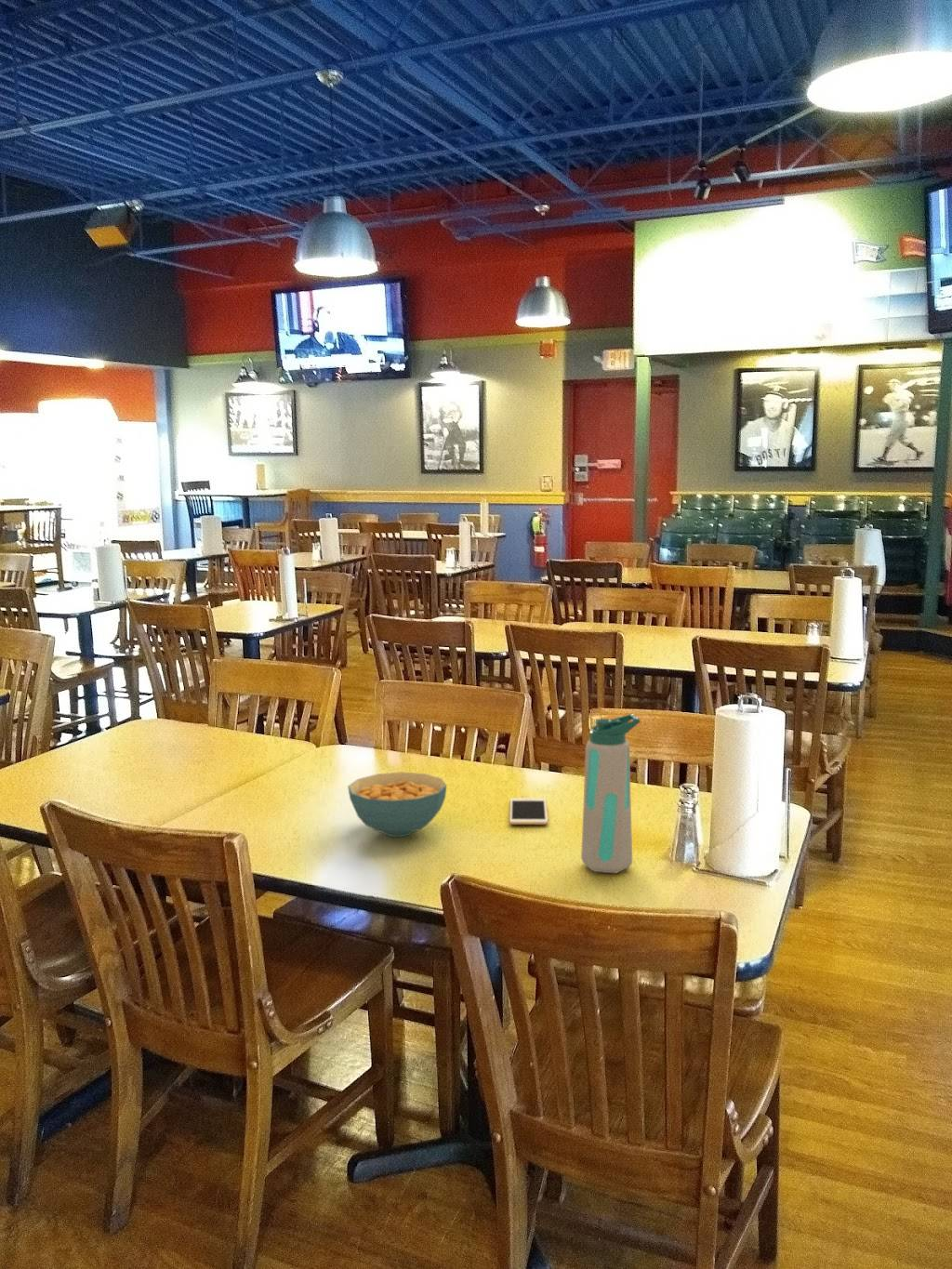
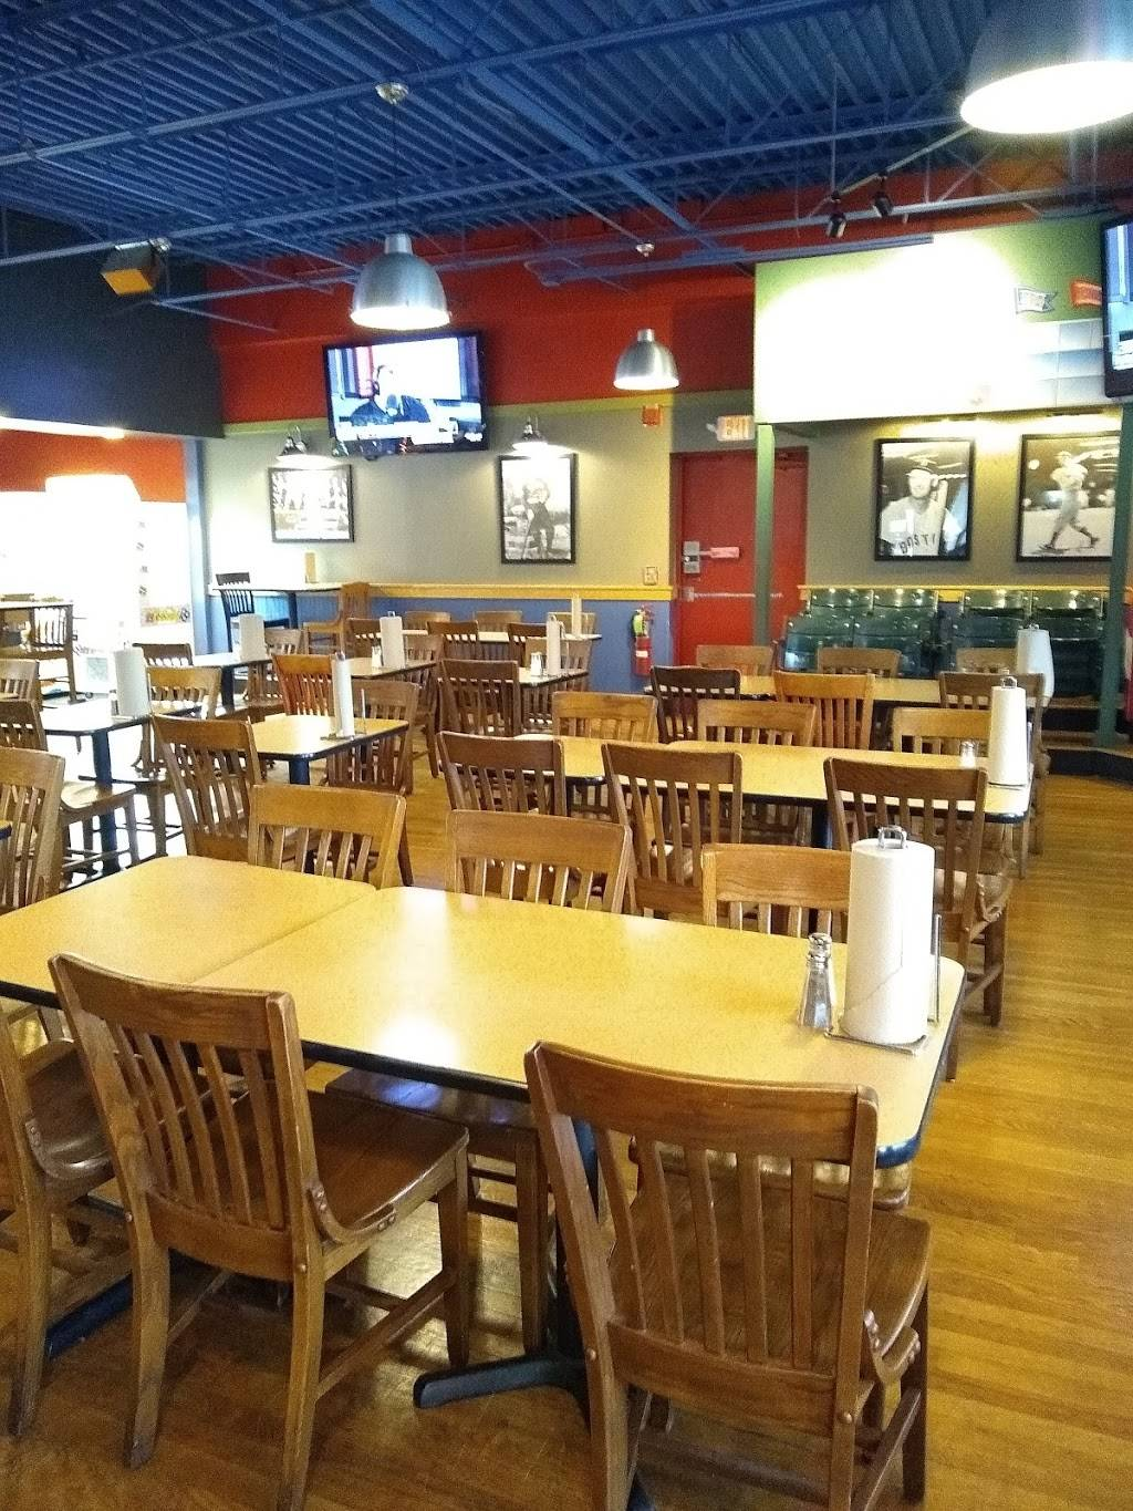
- water bottle [580,713,641,874]
- cell phone [509,797,549,826]
- cereal bowl [347,771,448,838]
